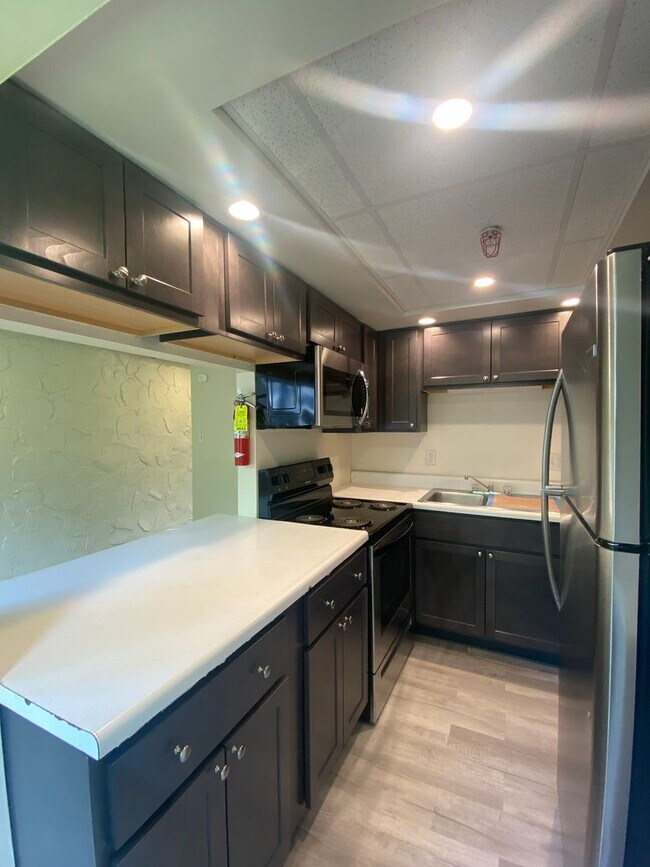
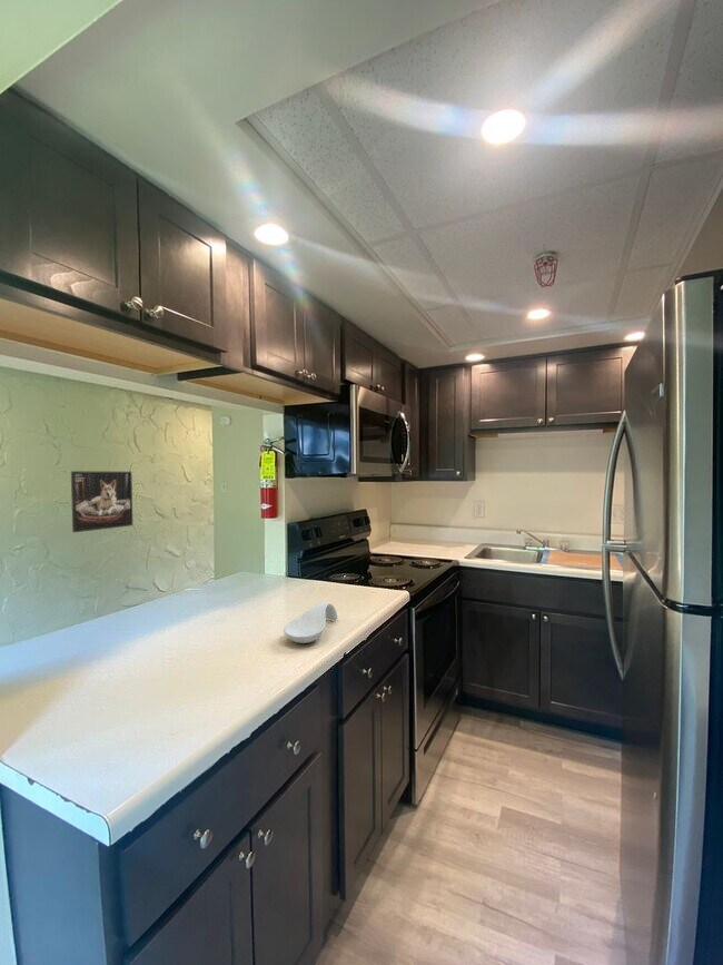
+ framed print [70,470,133,533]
+ spoon rest [283,601,338,644]
